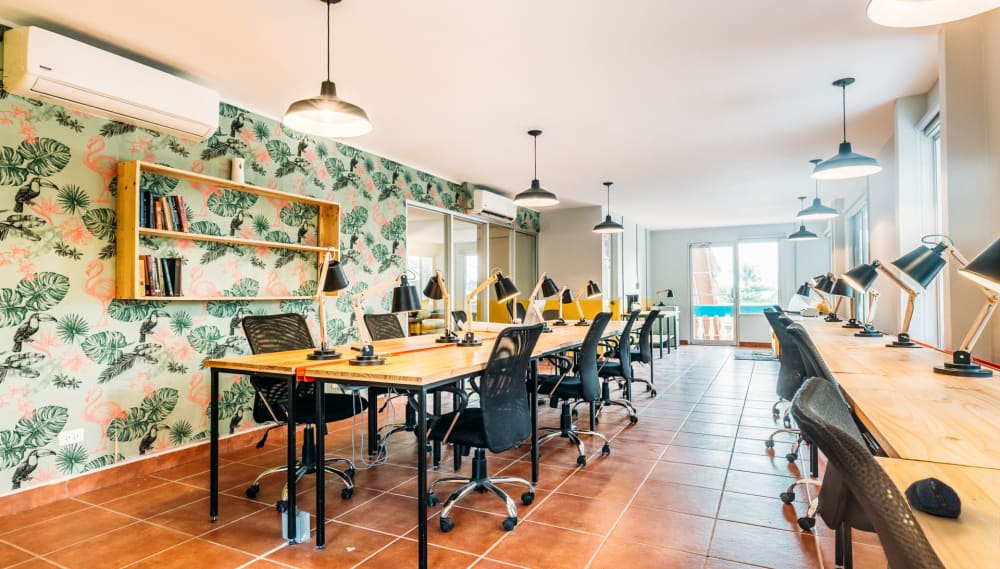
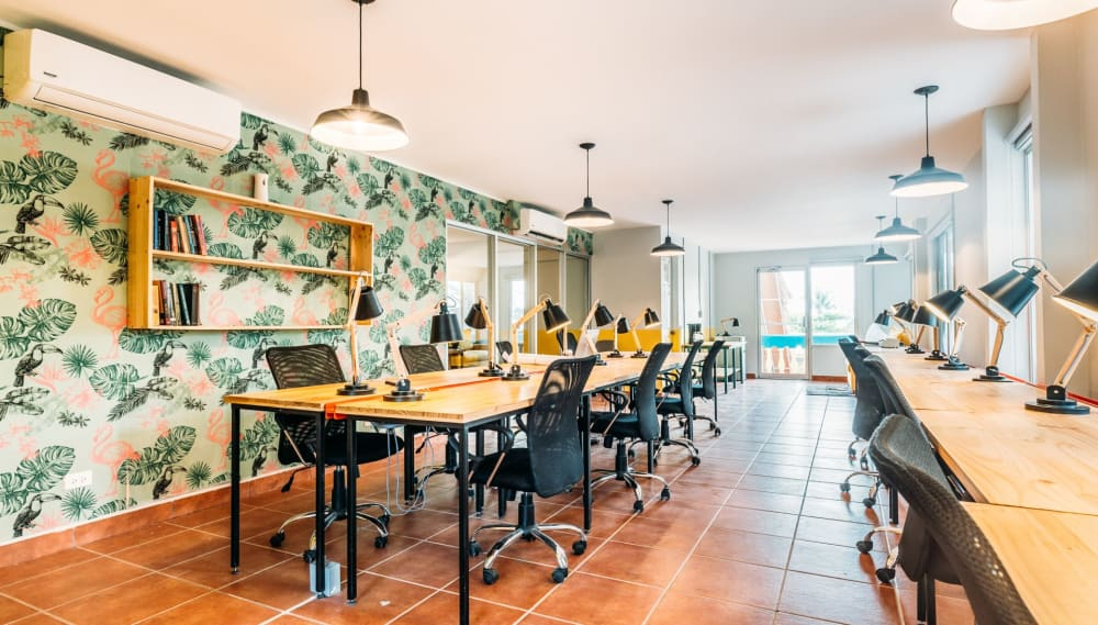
- computer mouse [903,476,962,518]
